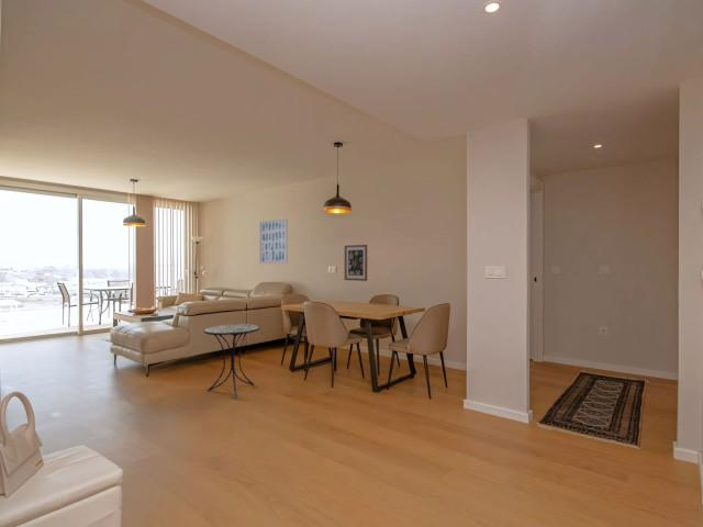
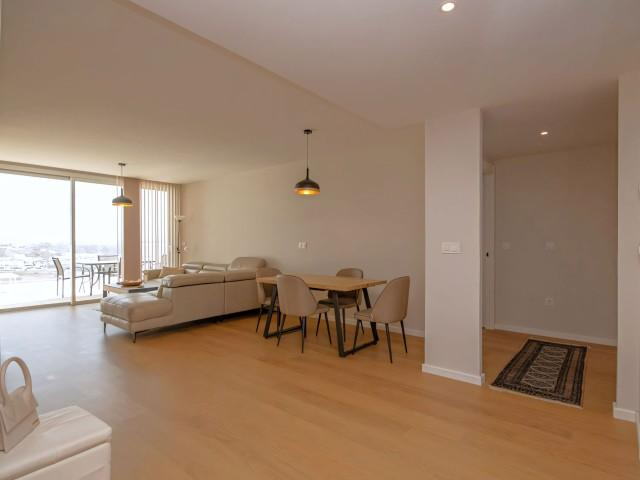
- wall art [344,244,368,282]
- side table [203,323,260,401]
- wall art [258,217,289,265]
